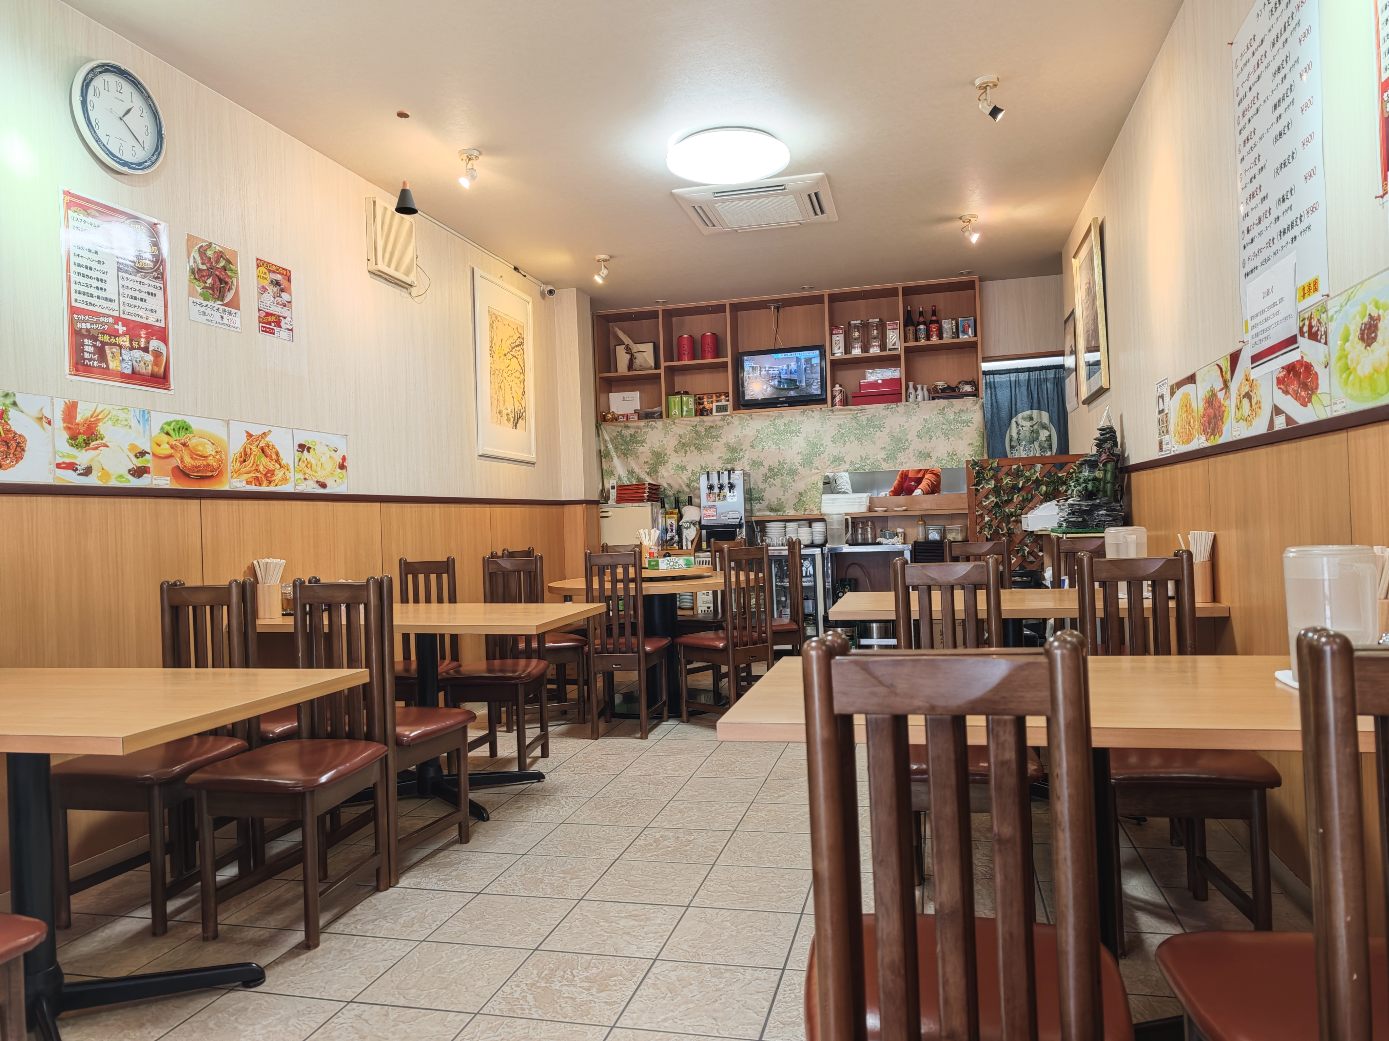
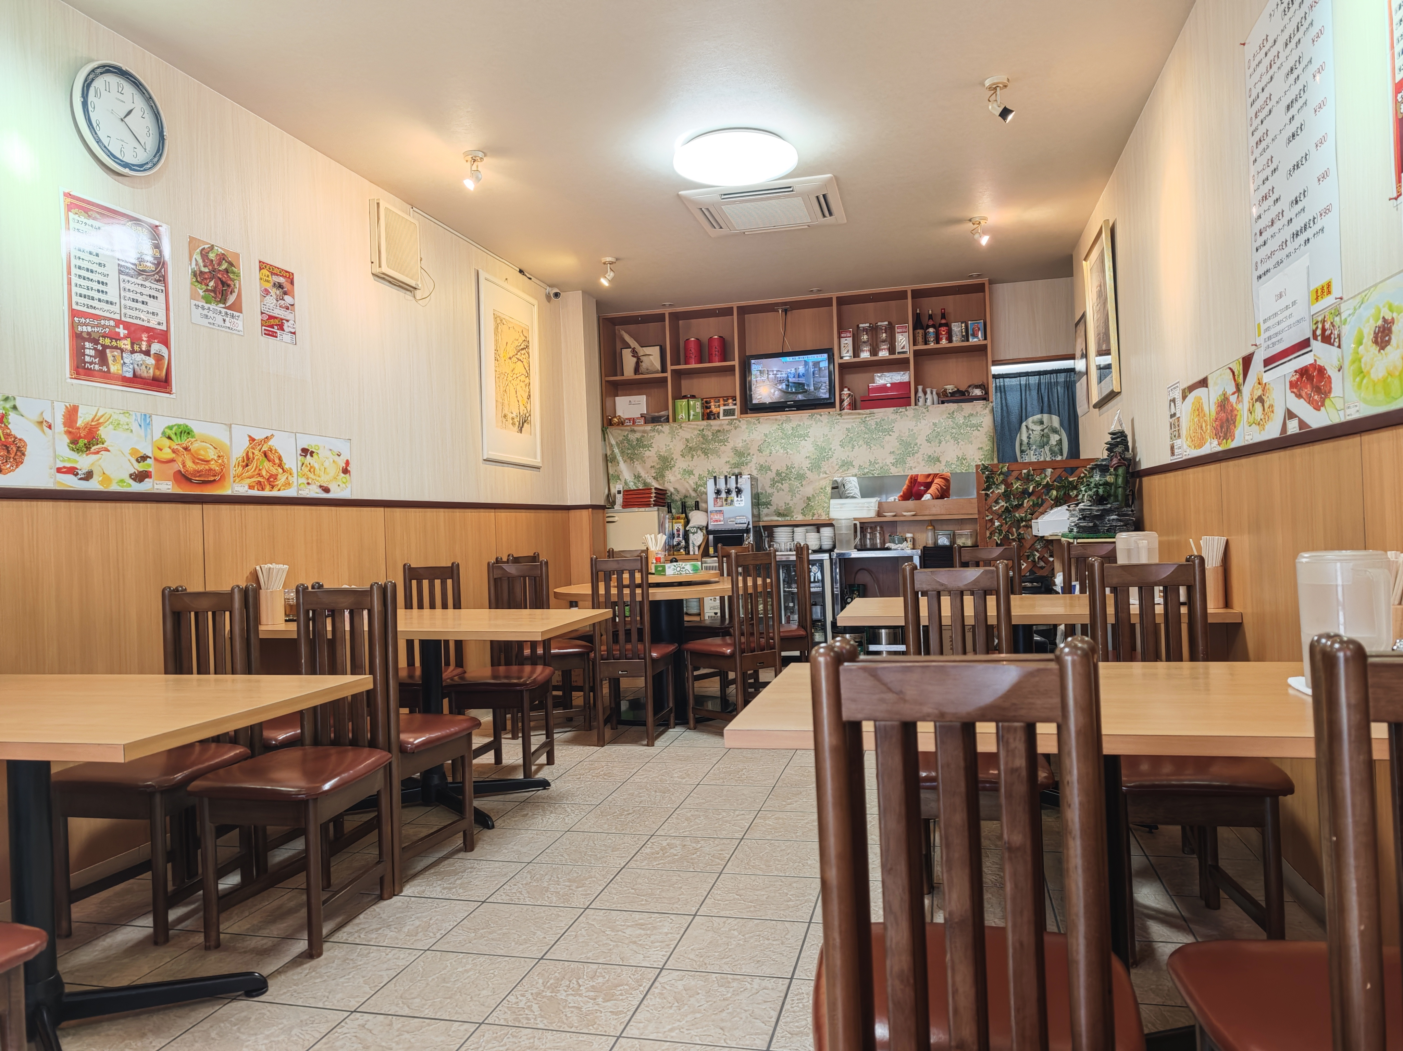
- pendant lamp [395,110,419,215]
